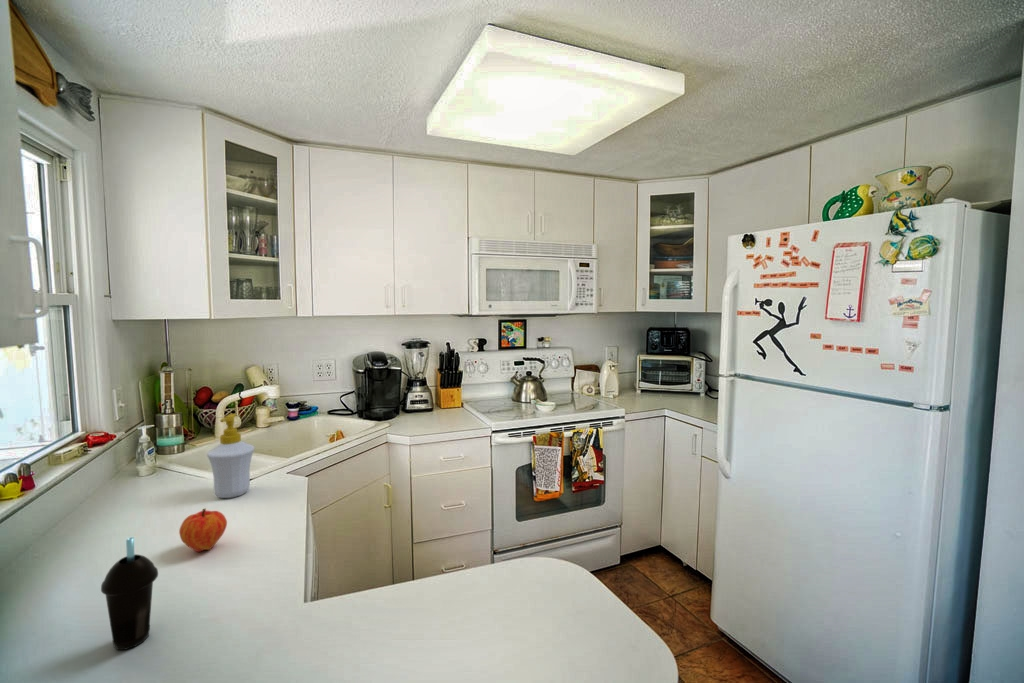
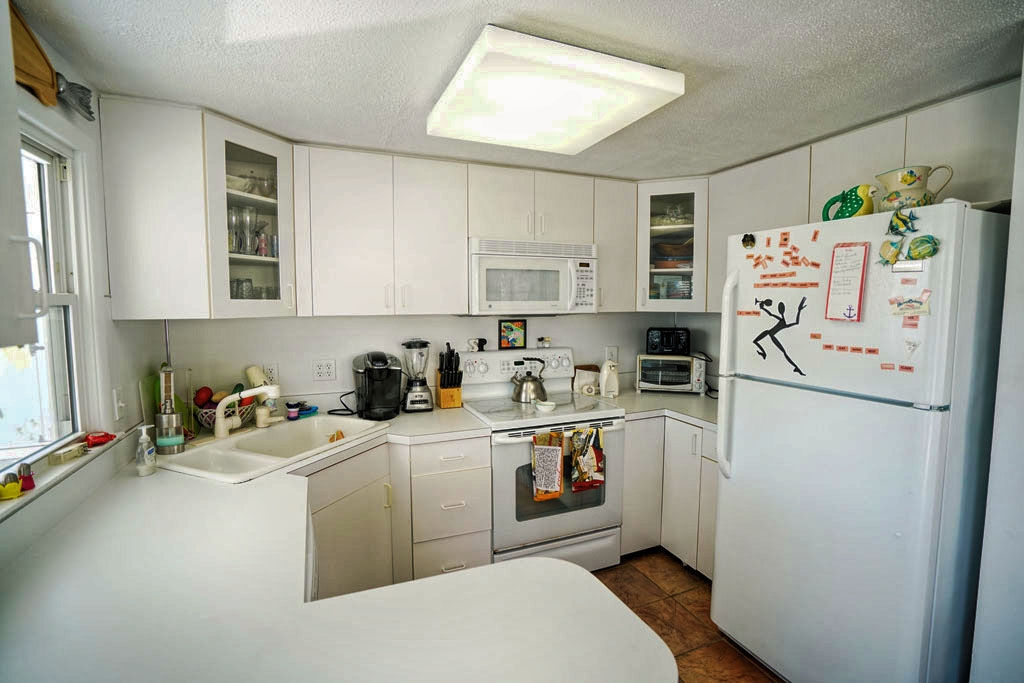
- fruit [178,507,228,553]
- cup [100,536,159,651]
- soap bottle [205,413,256,499]
